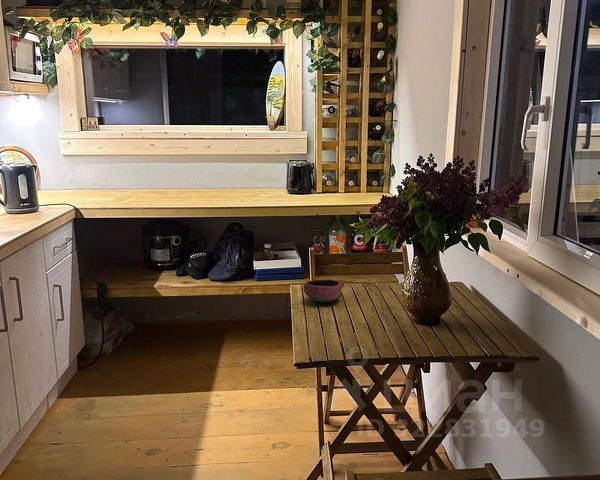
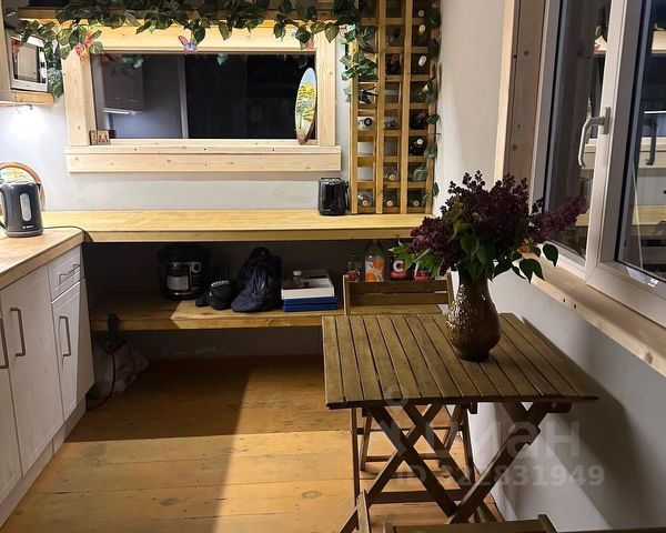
- bowl [302,279,345,303]
